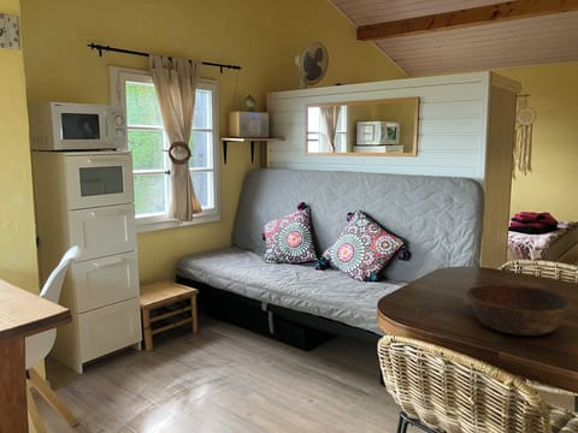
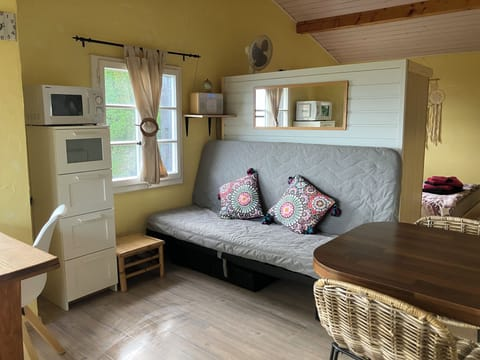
- bowl [465,283,572,337]
